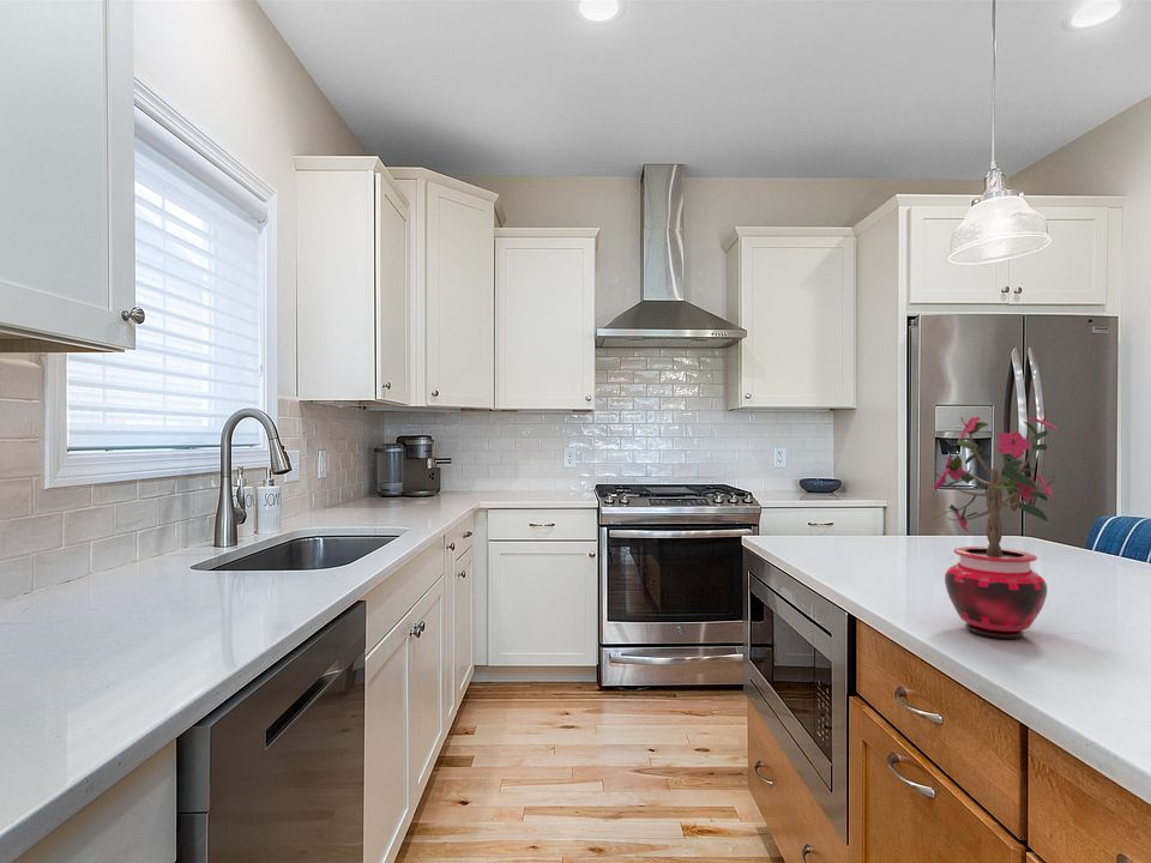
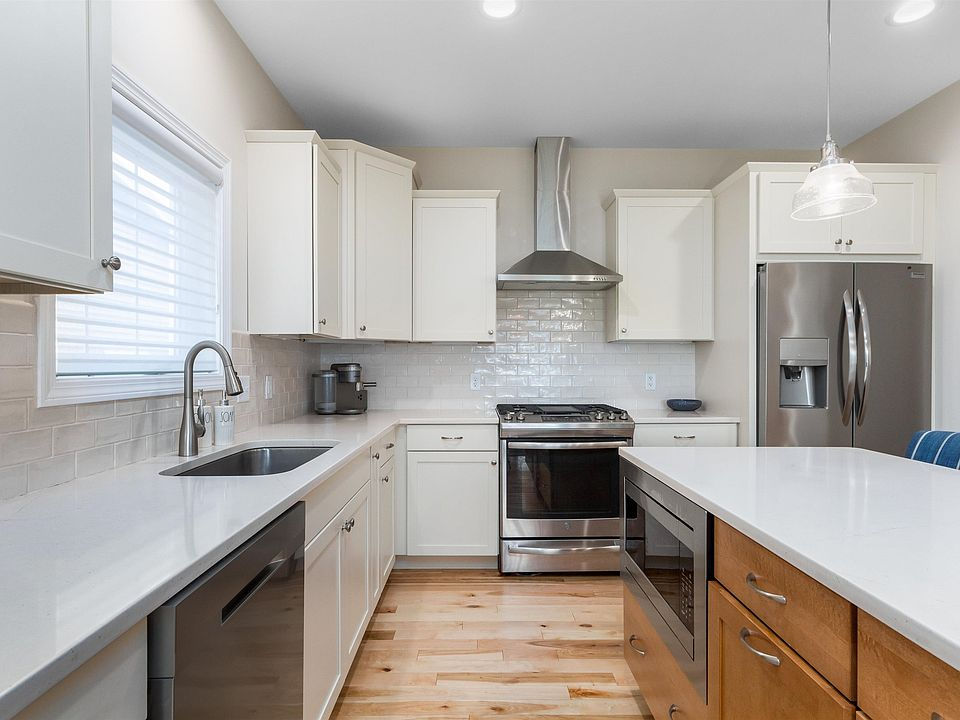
- potted plant [932,409,1059,640]
